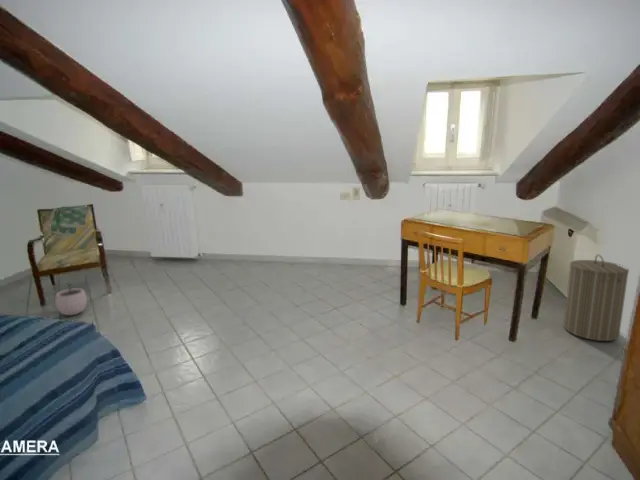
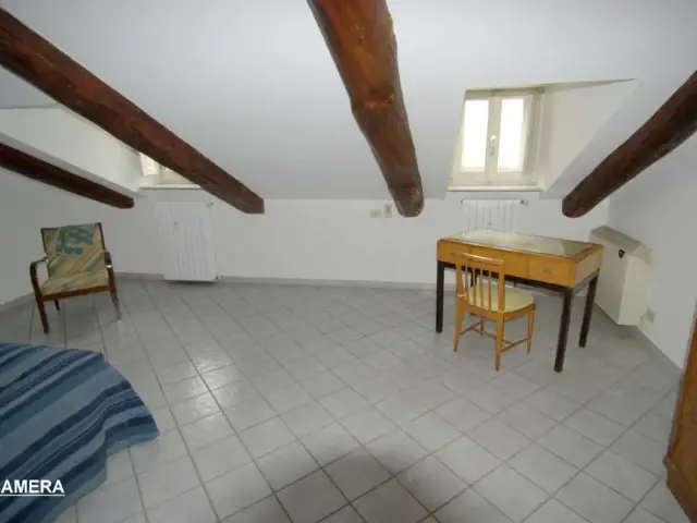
- plant pot [54,282,88,316]
- laundry hamper [563,253,630,342]
